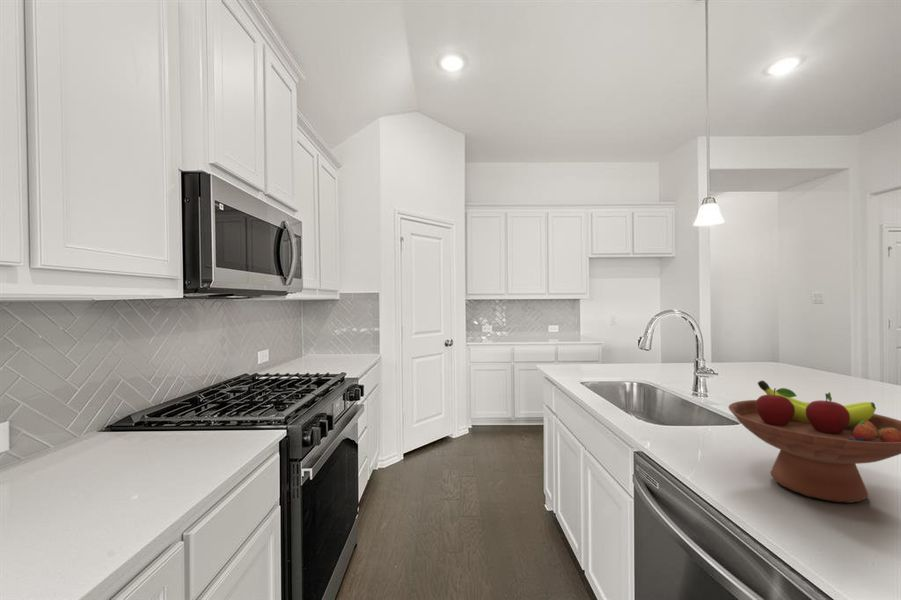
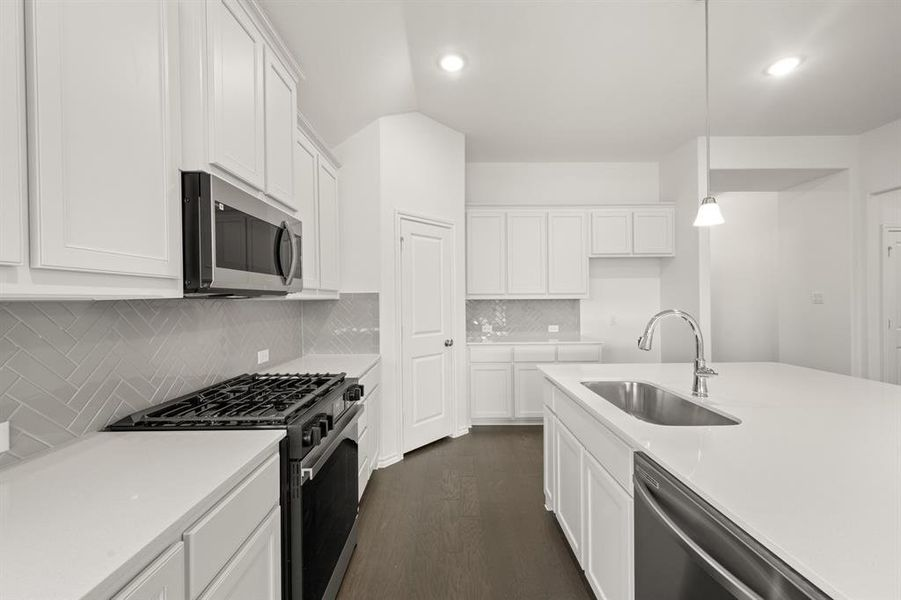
- fruit bowl [728,379,901,504]
